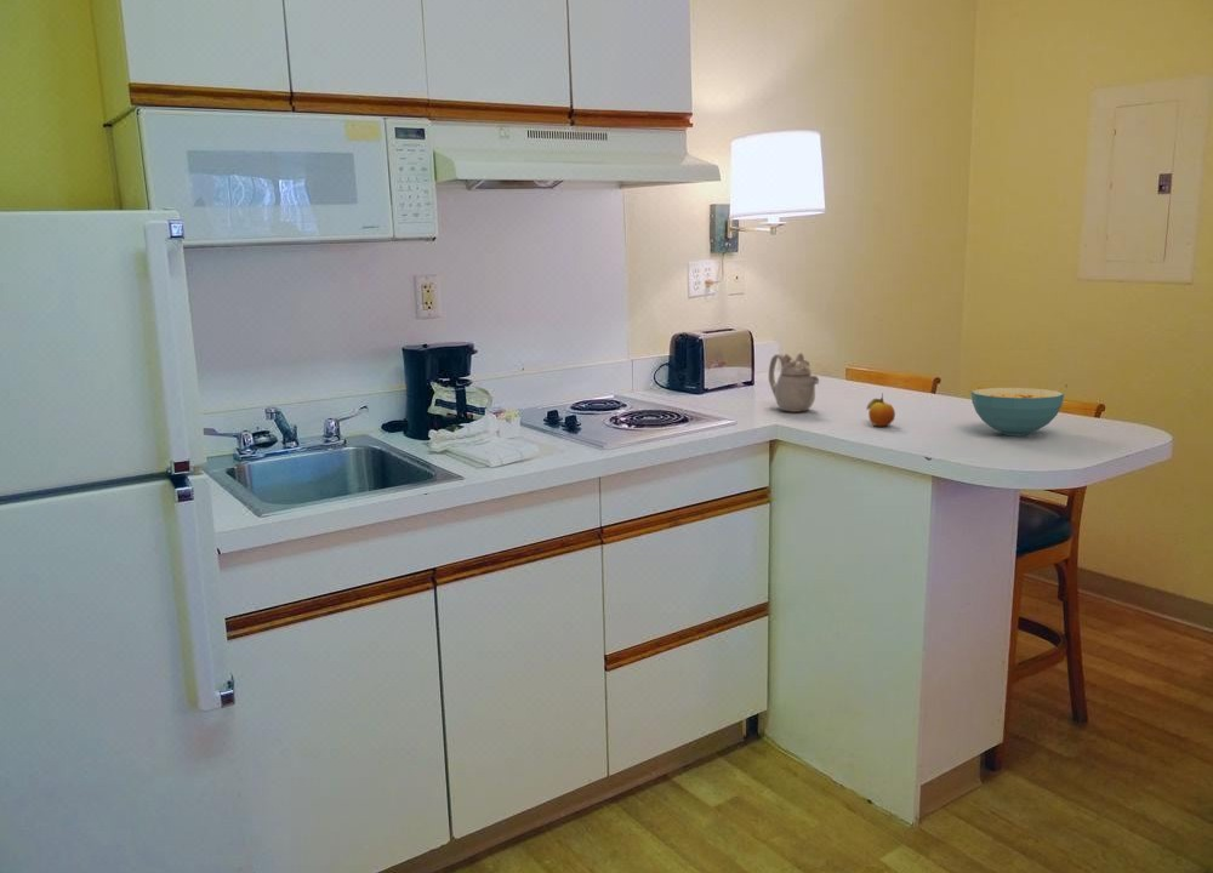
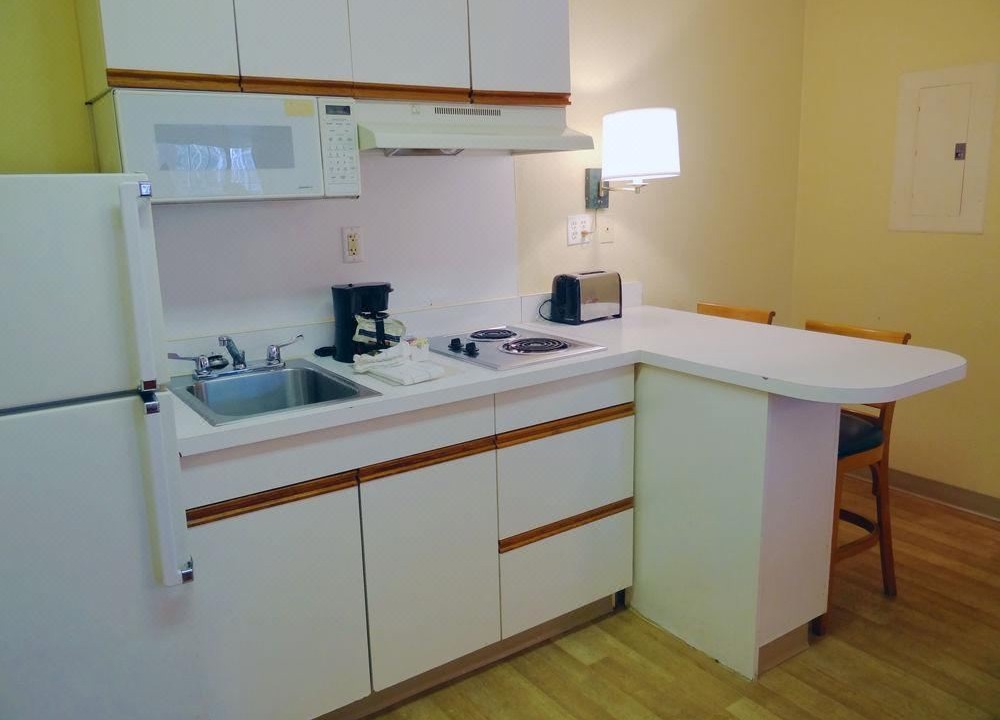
- cereal bowl [970,387,1065,436]
- fruit [866,392,896,427]
- teapot [768,352,820,413]
